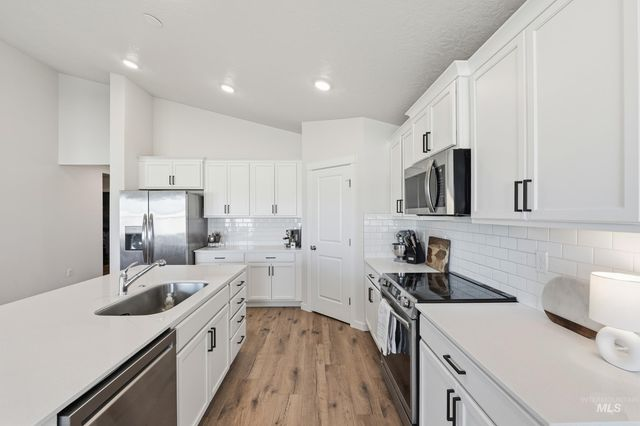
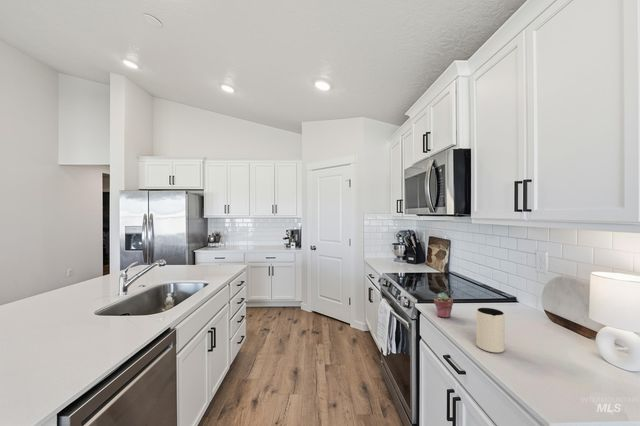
+ pitcher [476,306,506,354]
+ potted succulent [433,292,454,319]
